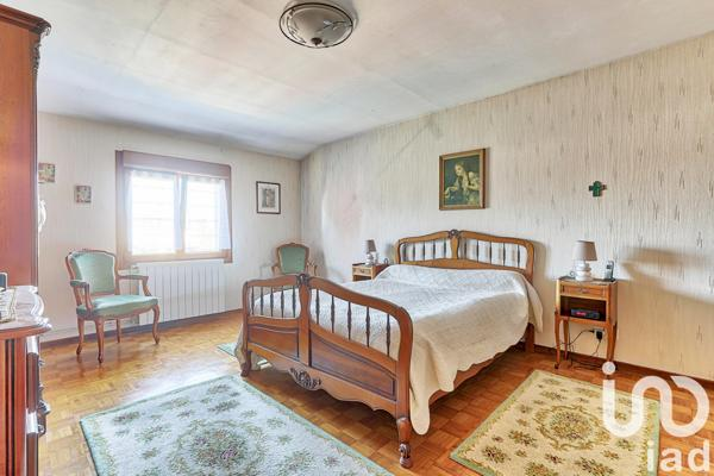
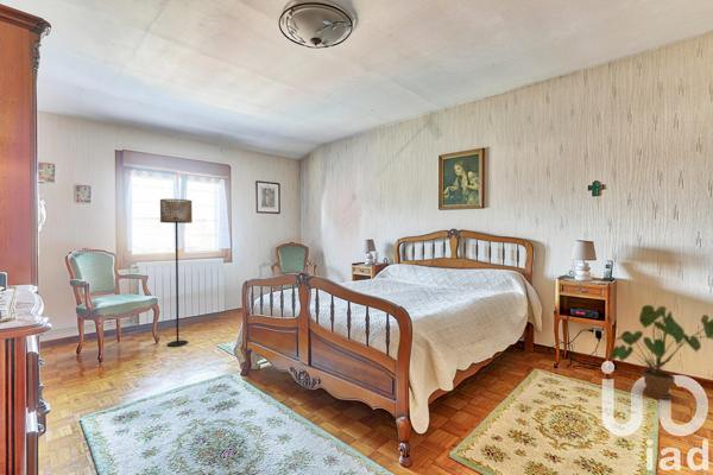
+ house plant [610,304,713,400]
+ floor lamp [159,198,194,348]
